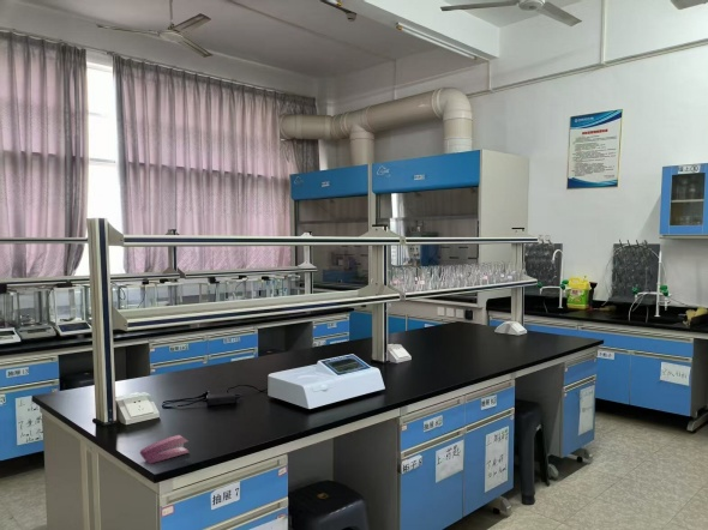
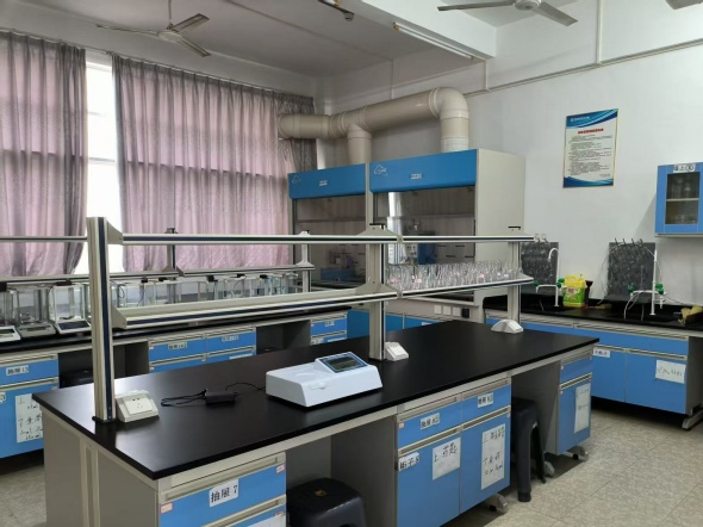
- stapler [138,434,190,465]
